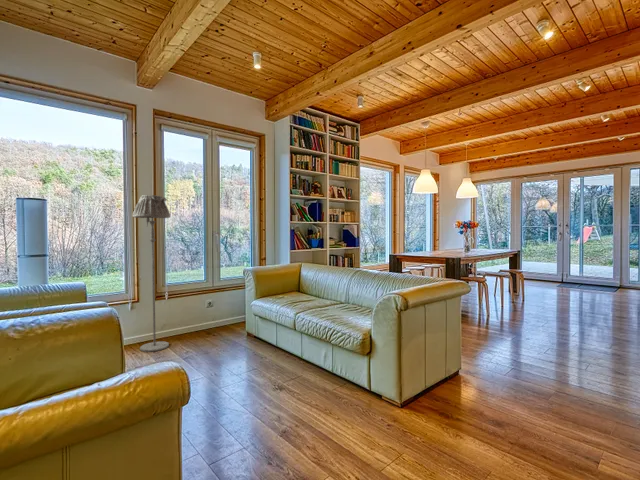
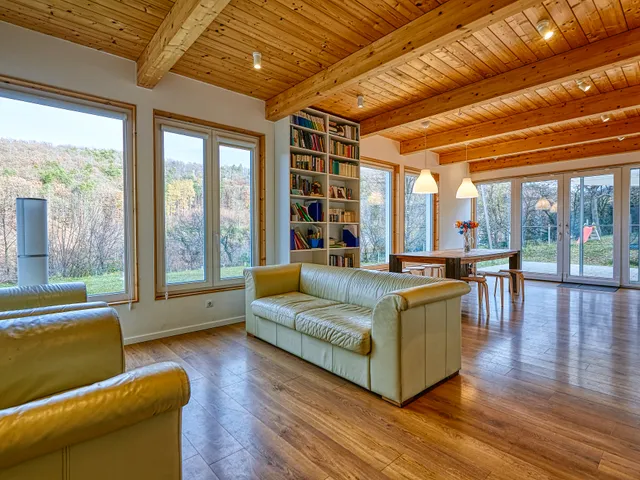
- floor lamp [132,194,172,353]
